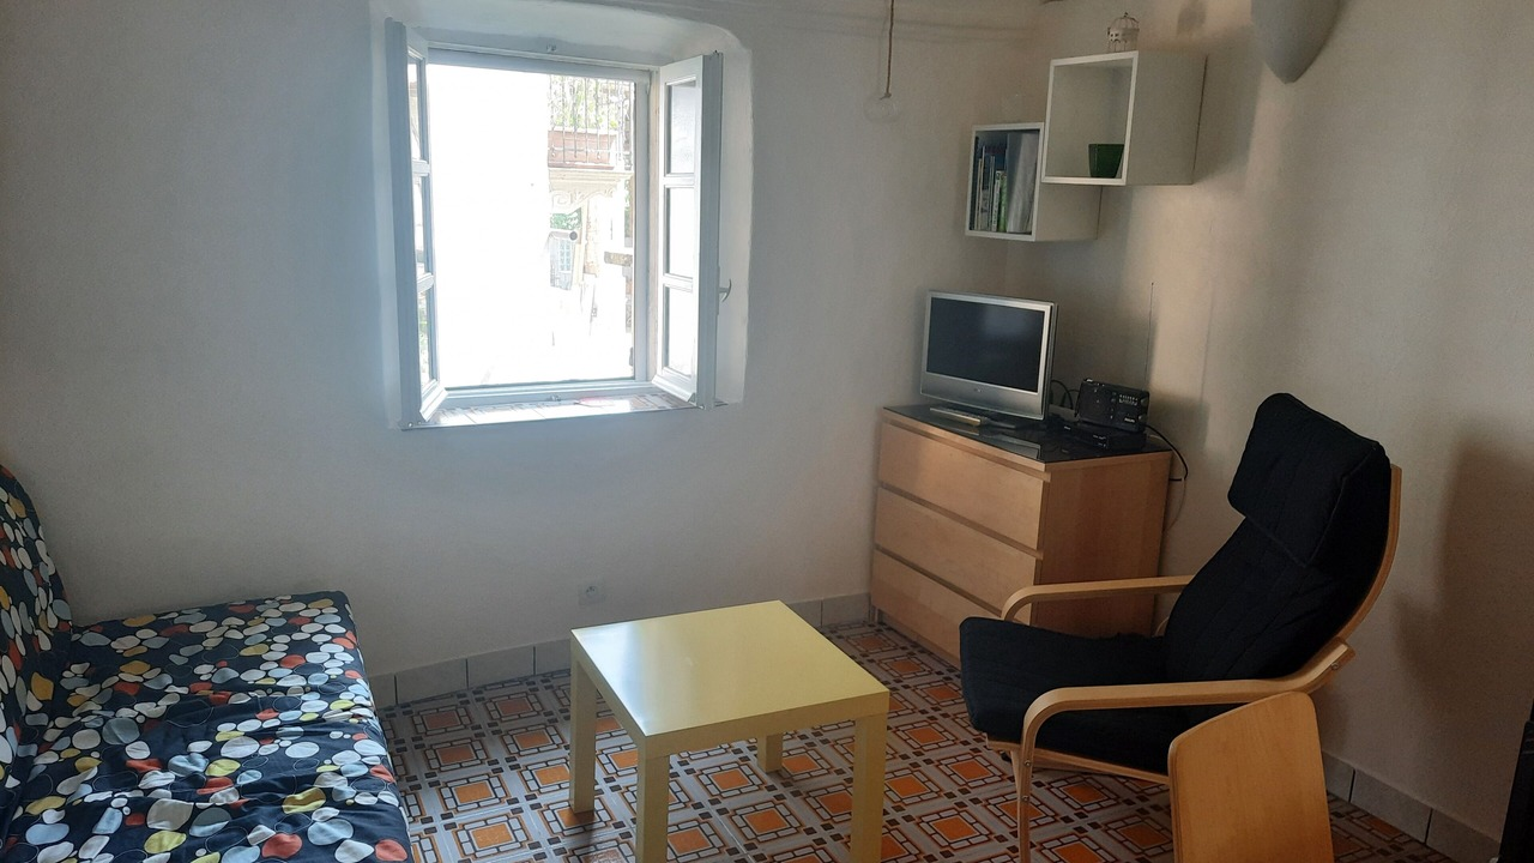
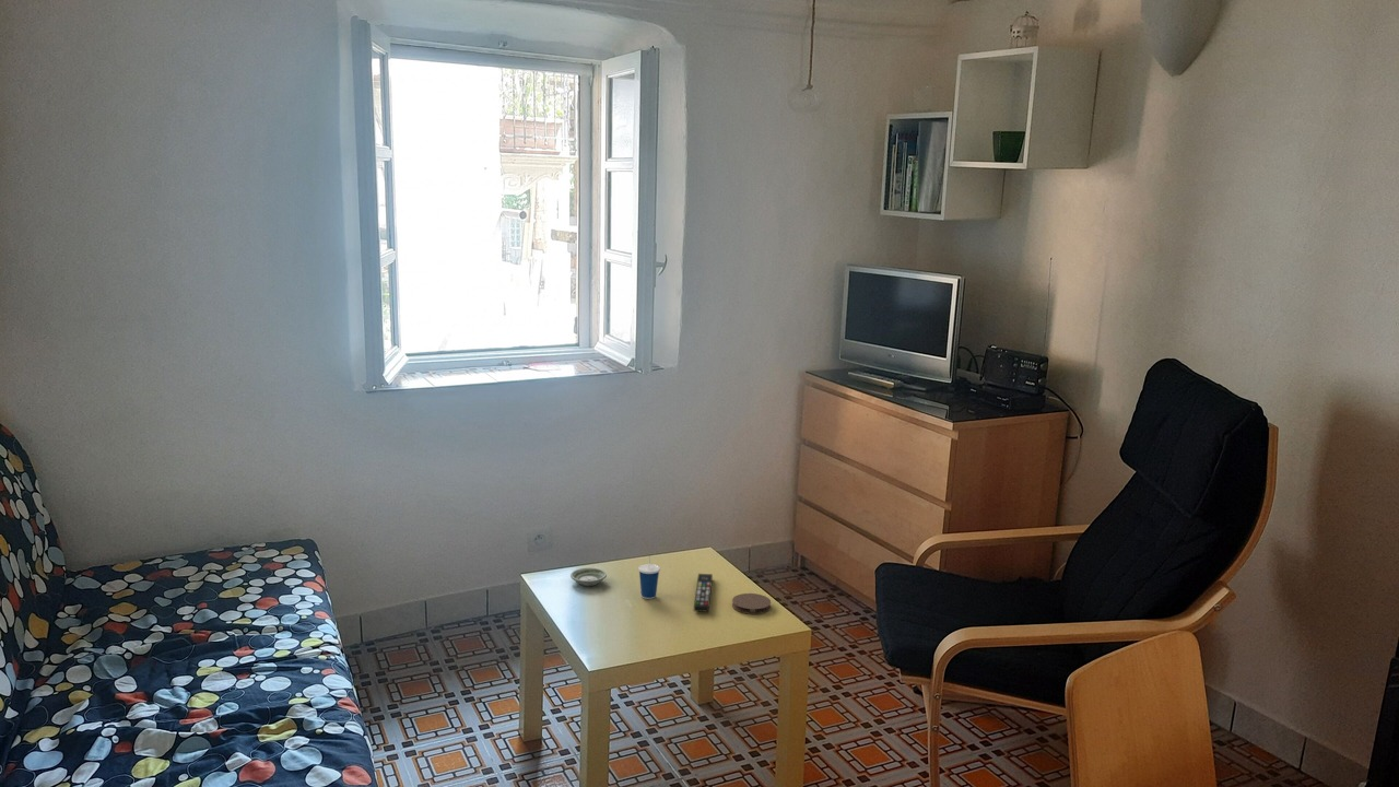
+ remote control [693,573,714,613]
+ saucer [569,567,608,587]
+ coaster [731,592,772,615]
+ cup [637,554,661,600]
